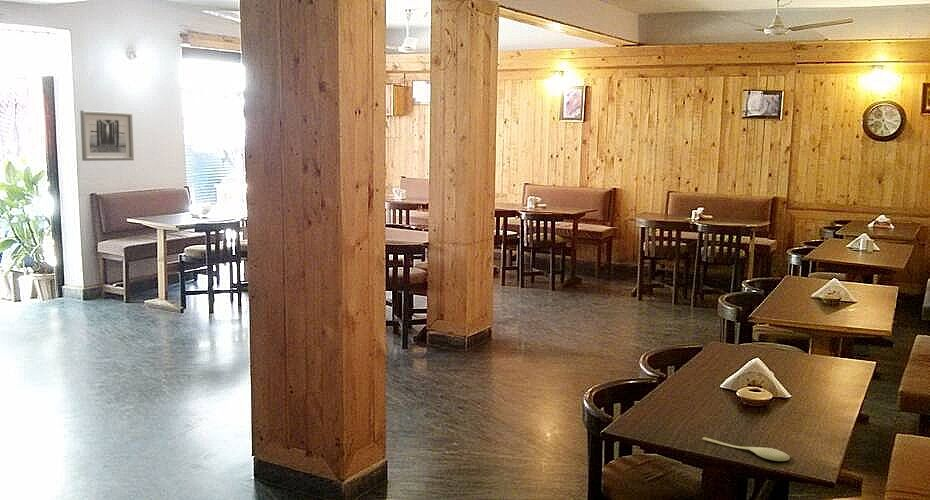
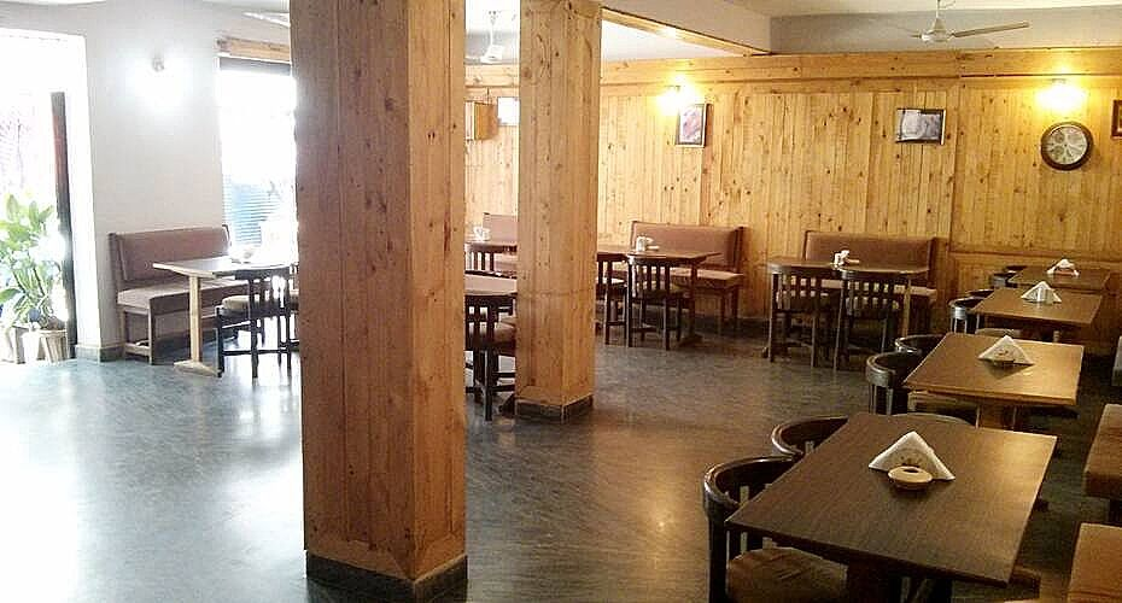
- wall art [79,110,135,162]
- spoon [702,436,791,462]
